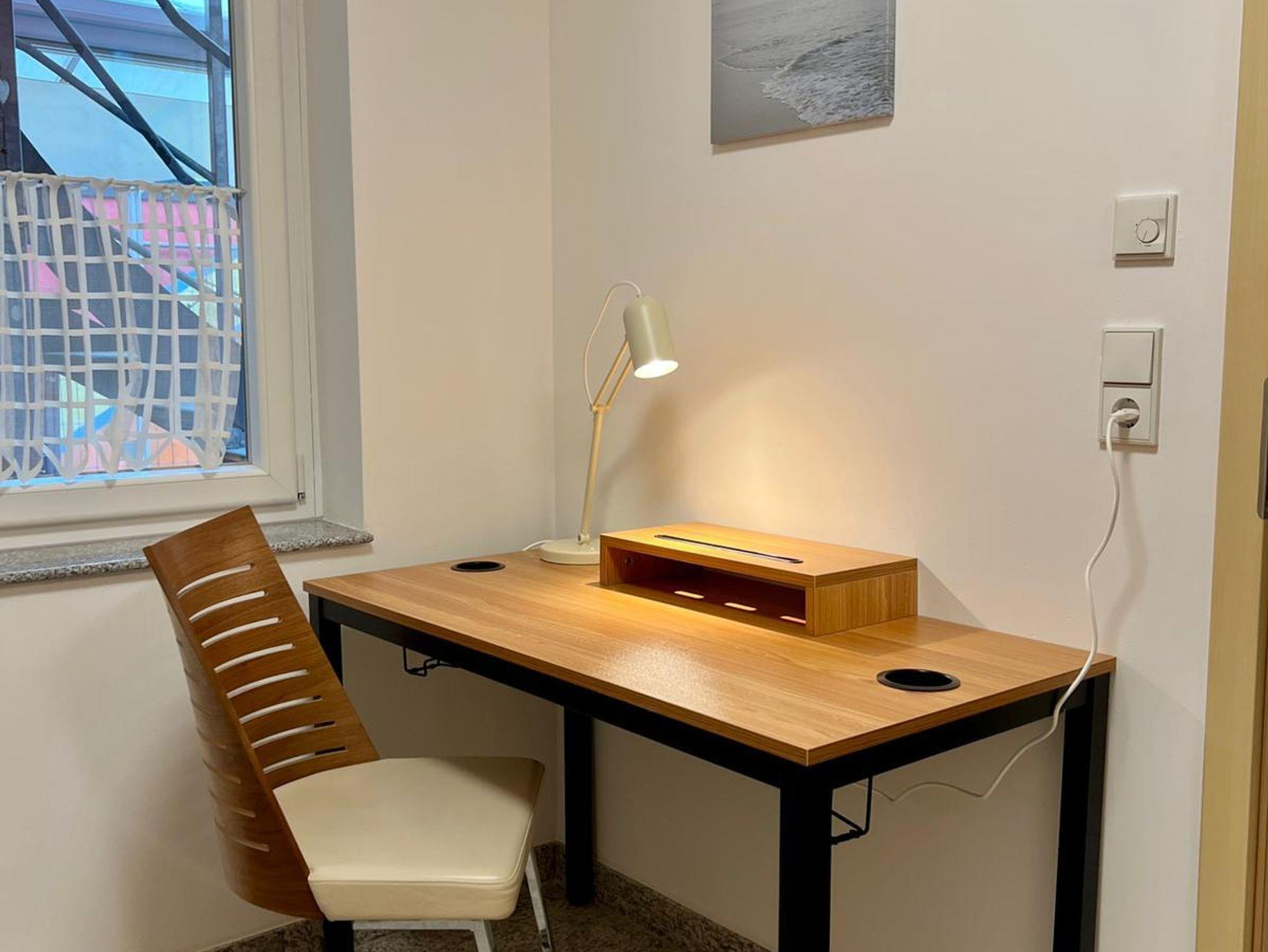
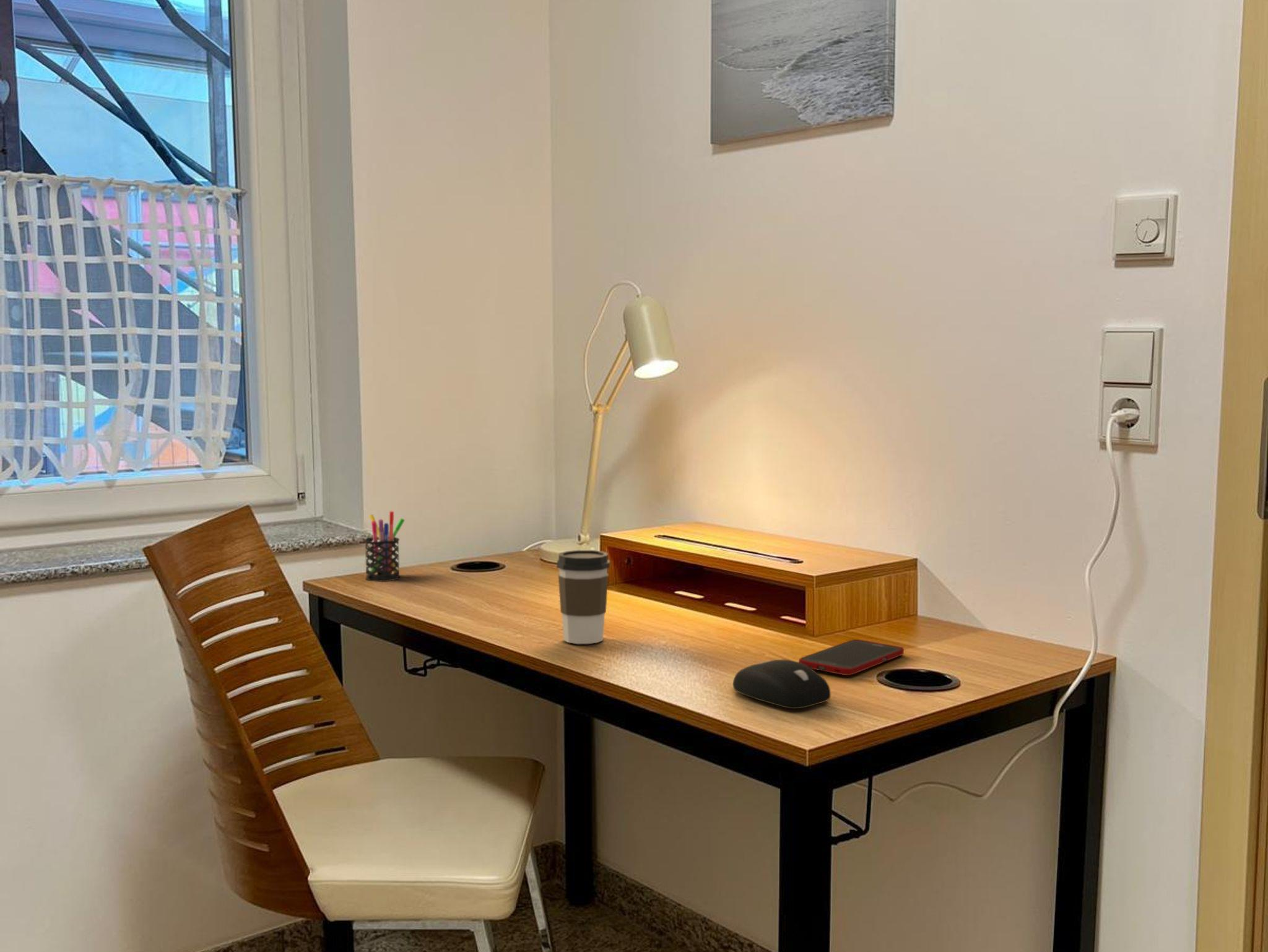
+ computer mouse [732,659,832,709]
+ pen holder [364,511,406,582]
+ coffee cup [556,550,610,644]
+ cell phone [798,639,905,676]
